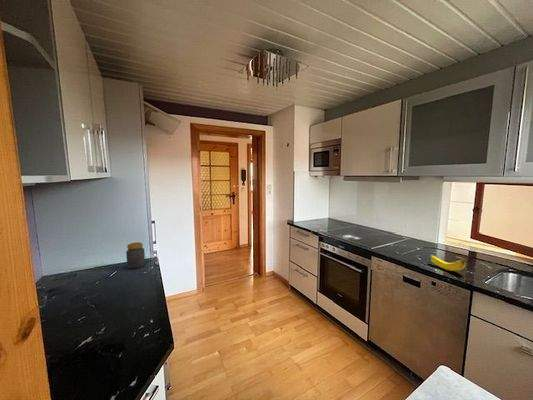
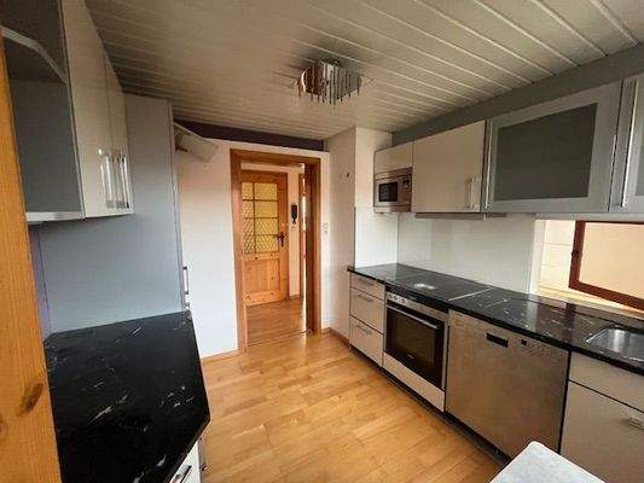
- jar [125,241,146,270]
- fruit [429,254,468,272]
